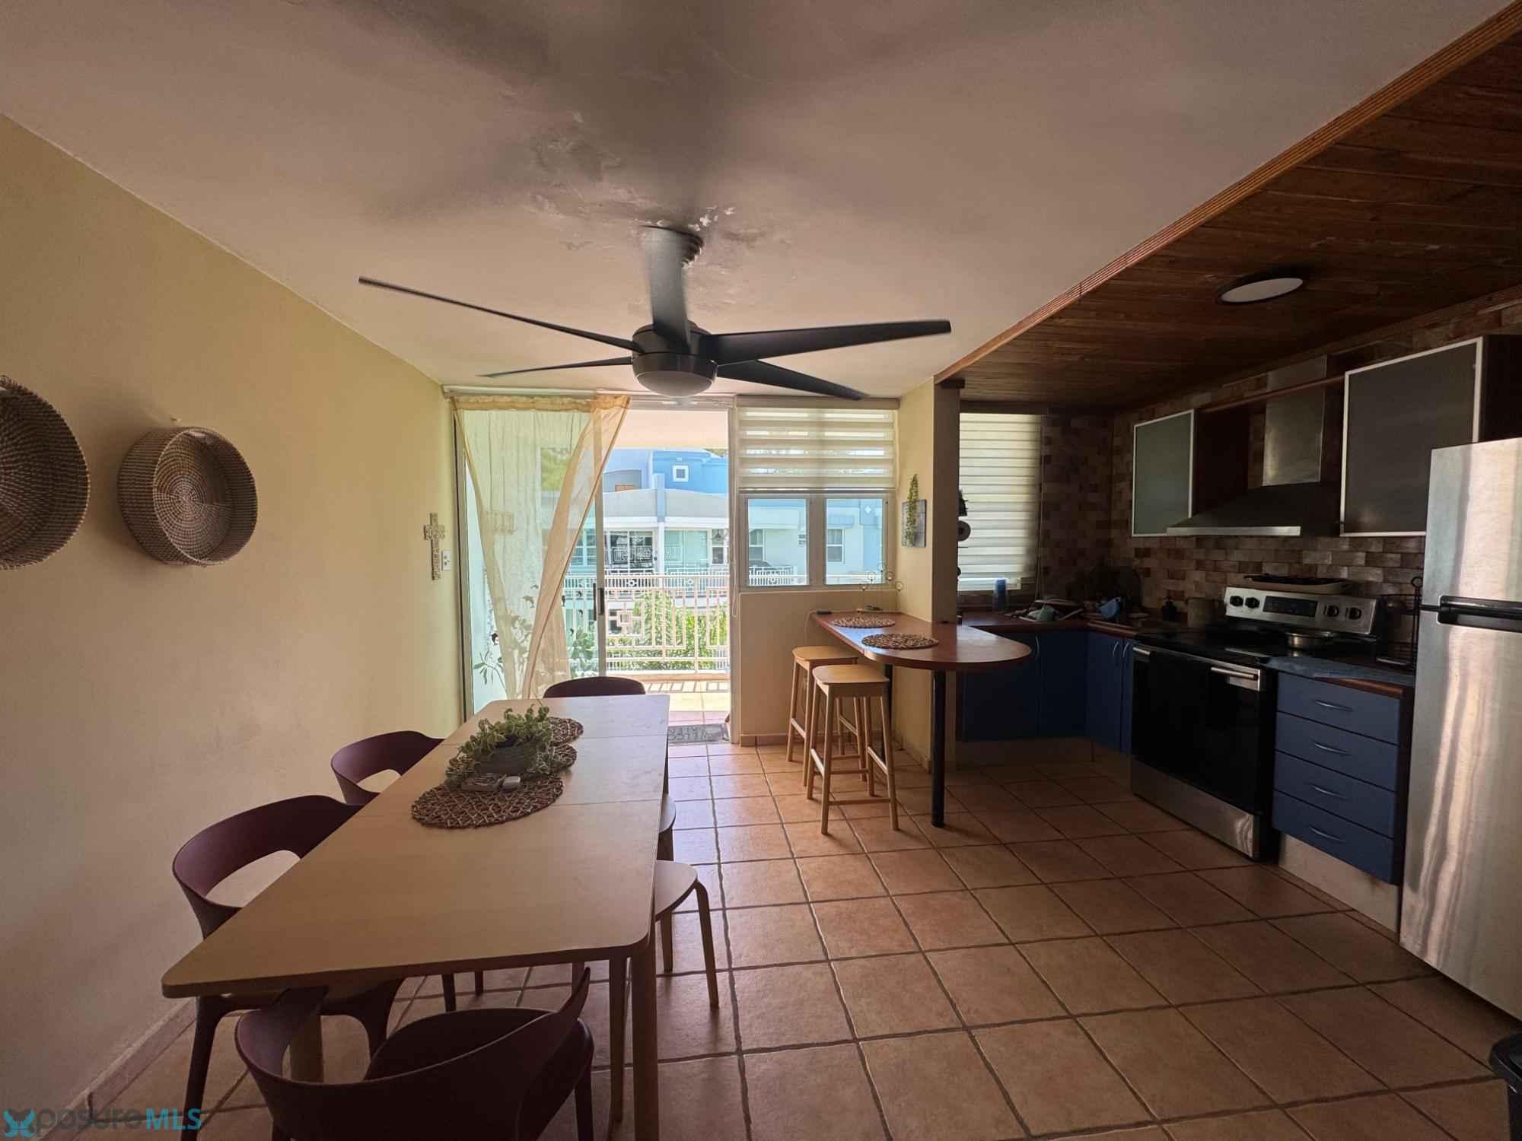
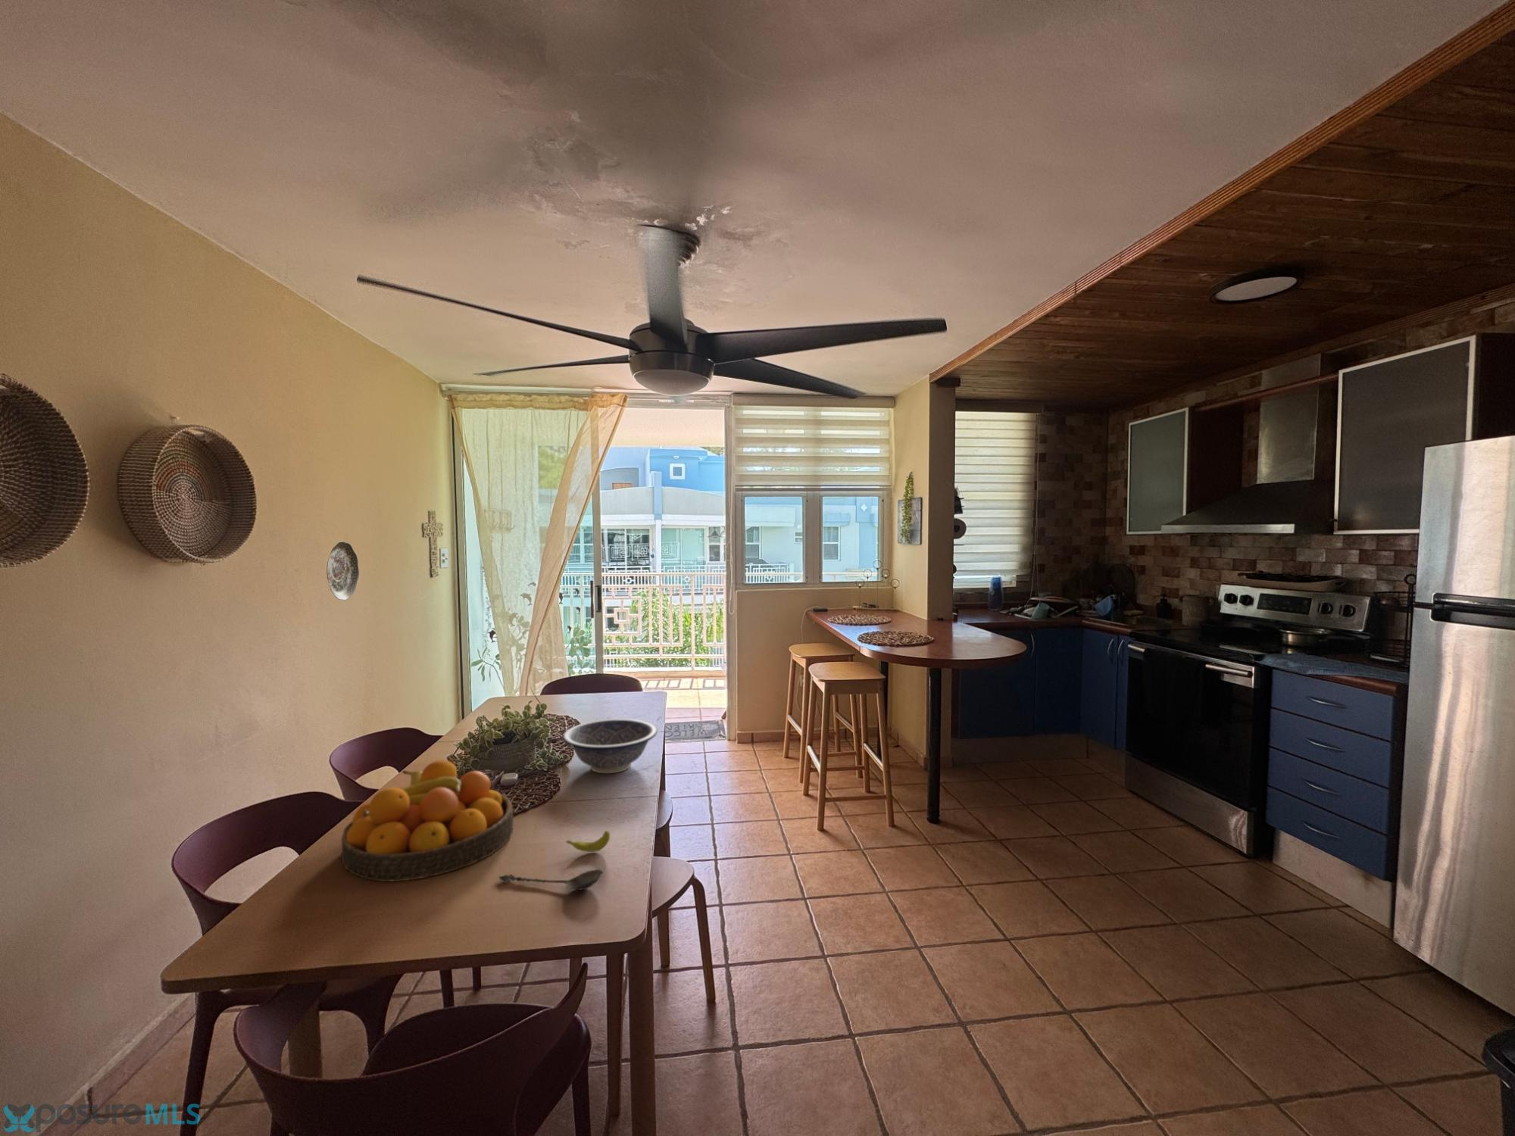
+ spoon [499,869,604,890]
+ banana [564,831,611,853]
+ fruit bowl [341,760,514,882]
+ decorative plate [326,541,360,600]
+ decorative bowl [562,718,658,774]
